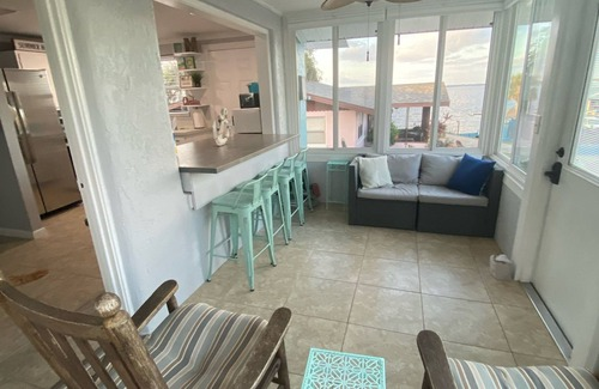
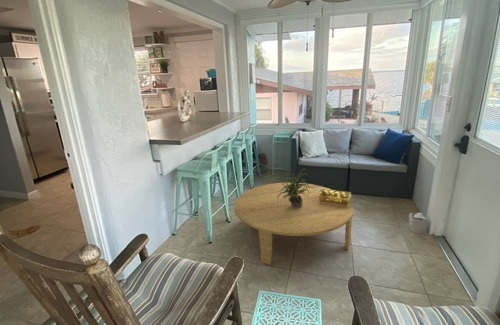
+ coffee table [233,182,354,266]
+ decorative tray [319,189,353,206]
+ potted plant [278,168,315,208]
